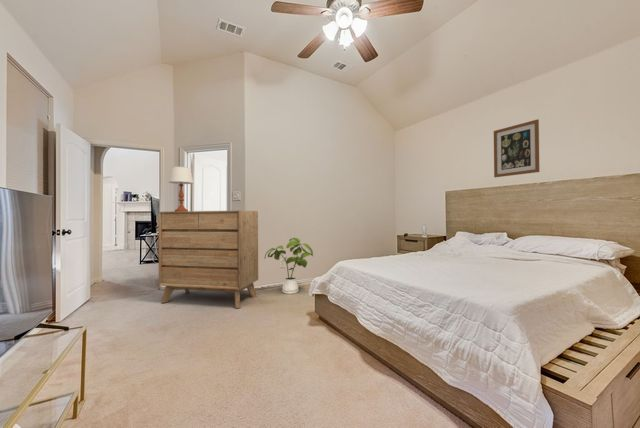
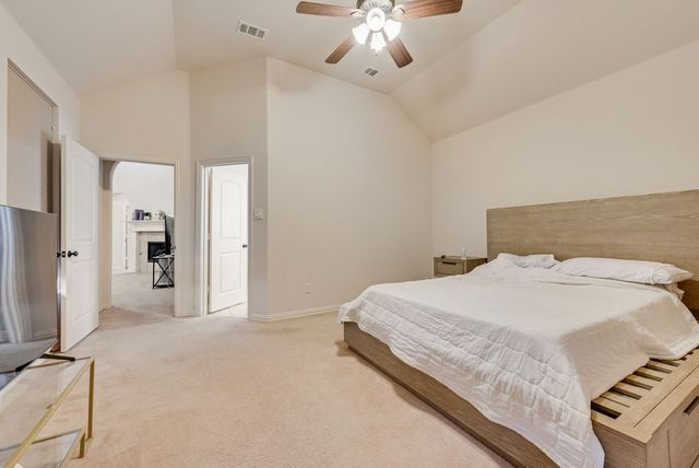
- house plant [264,237,314,295]
- dresser [157,210,259,309]
- table lamp [168,166,194,211]
- wall art [493,118,540,178]
